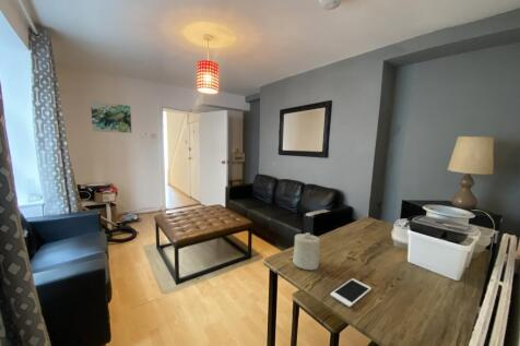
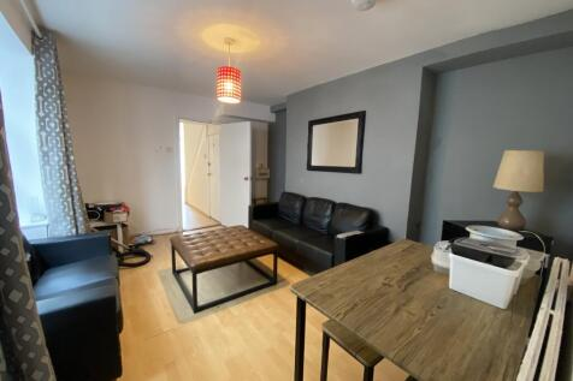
- candle [292,231,321,271]
- wall art [90,100,132,134]
- cell phone [329,277,373,308]
